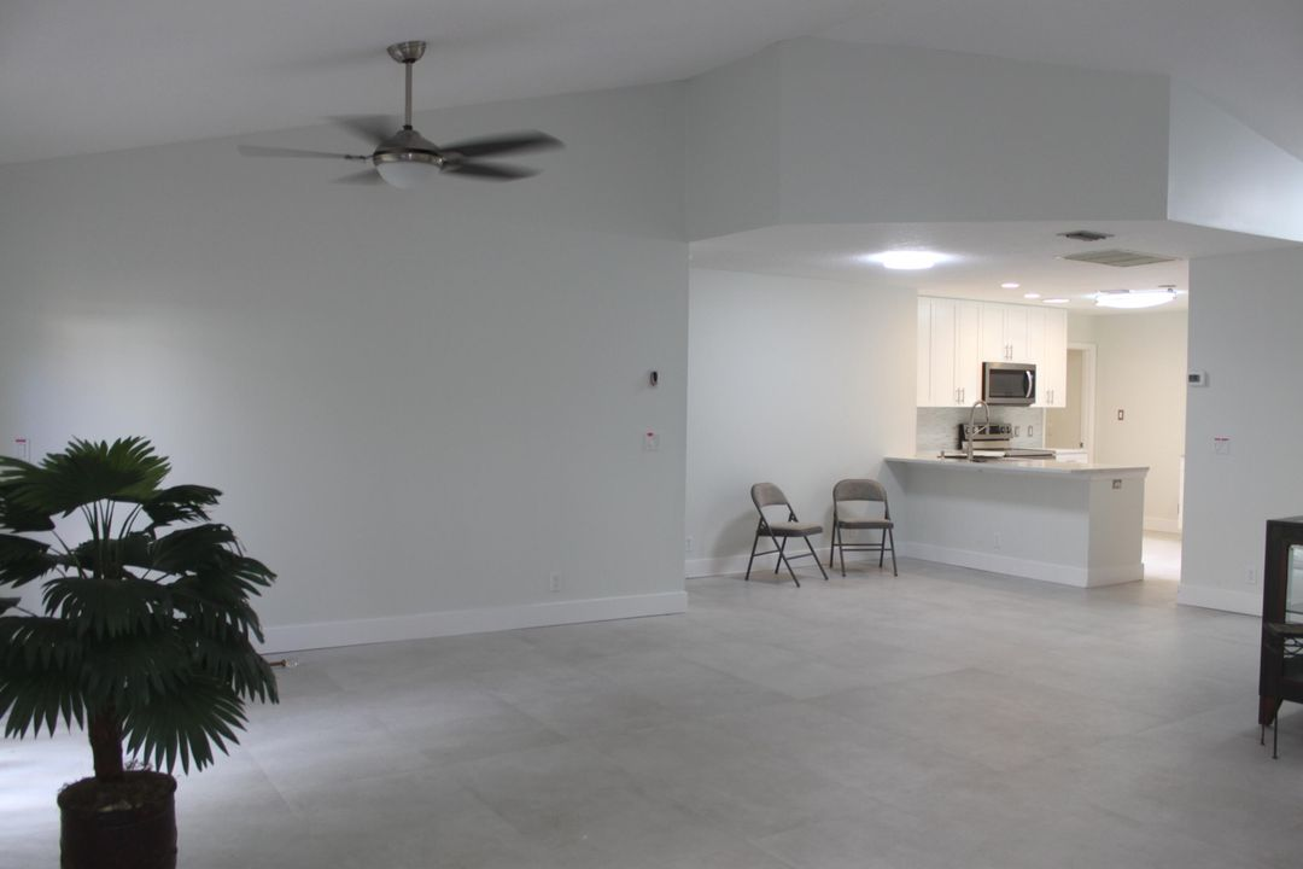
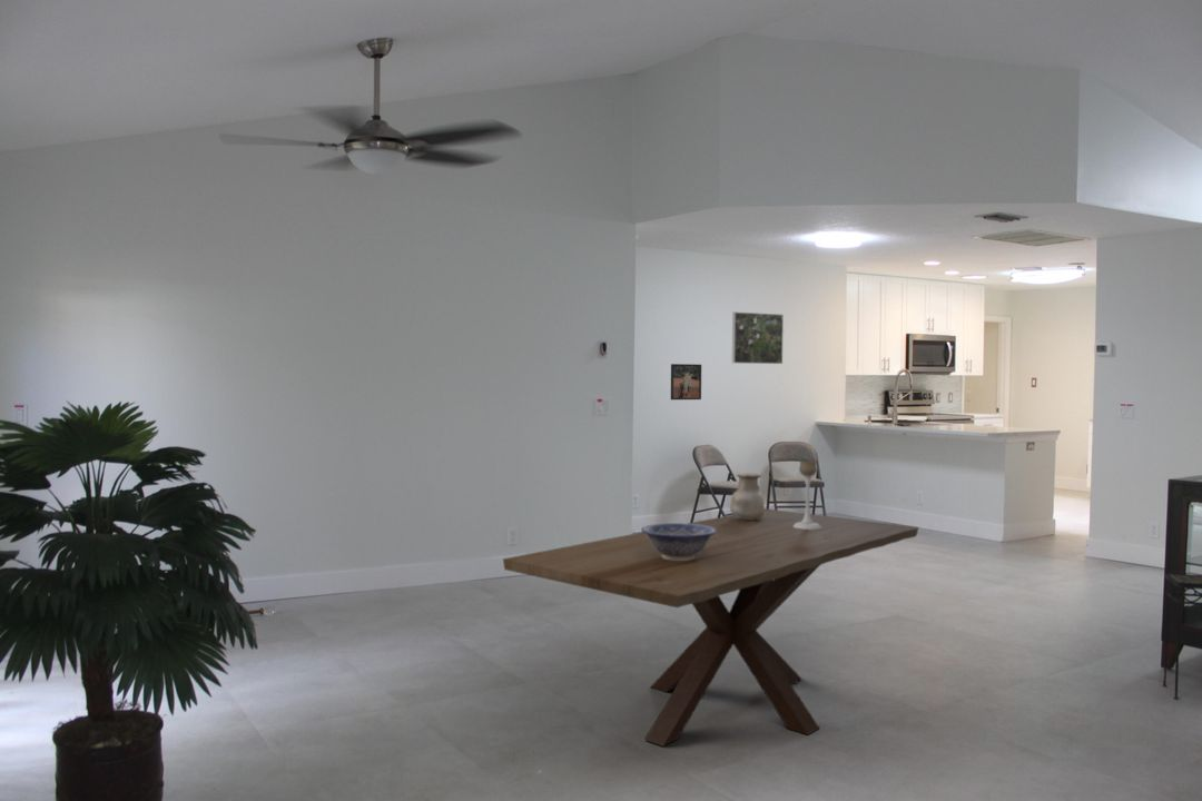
+ decorative bowl [640,522,717,561]
+ candle holder [794,459,821,530]
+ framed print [731,310,785,365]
+ vase [729,472,766,521]
+ dining table [502,507,919,748]
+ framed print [670,363,702,400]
